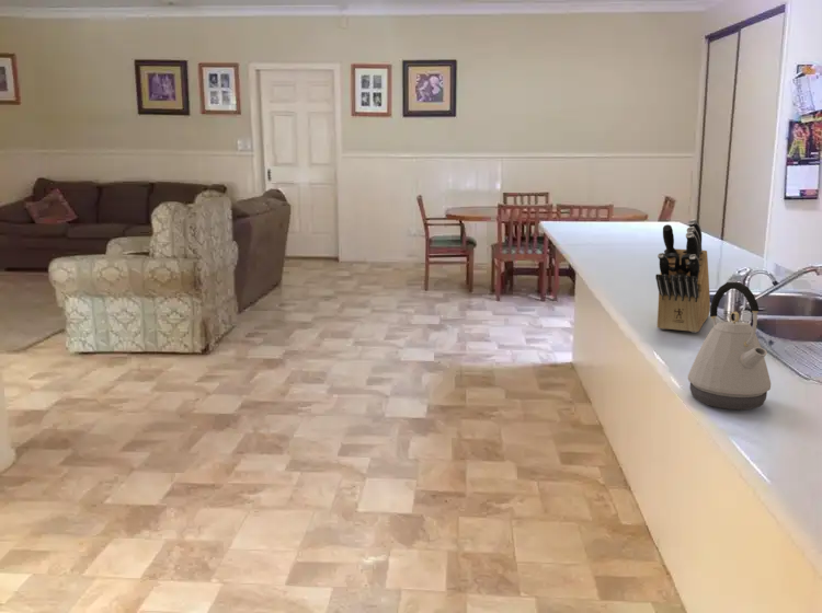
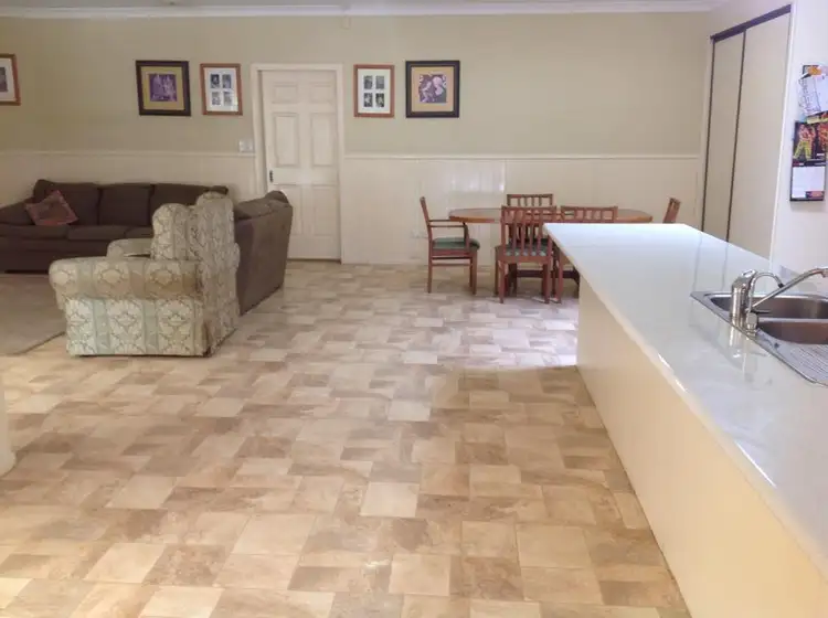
- kettle [687,281,772,412]
- knife block [654,218,711,334]
